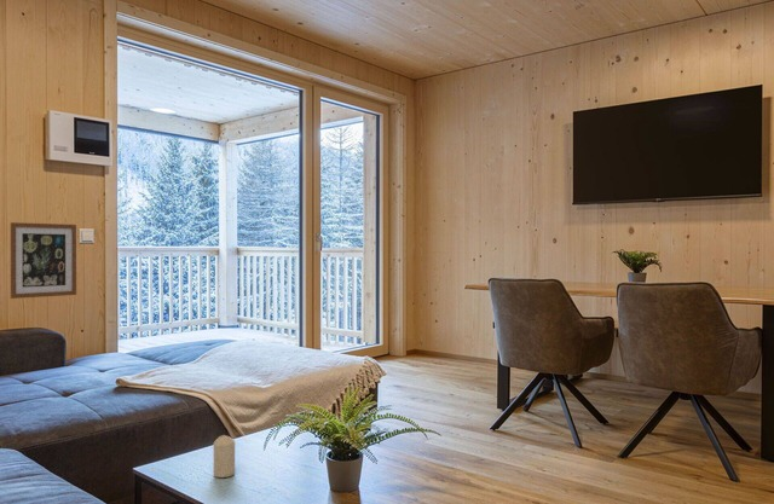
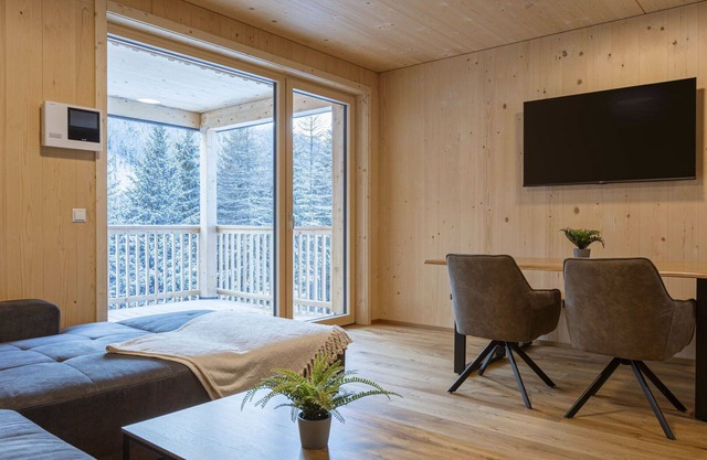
- wall art [10,221,77,300]
- candle [213,434,236,479]
